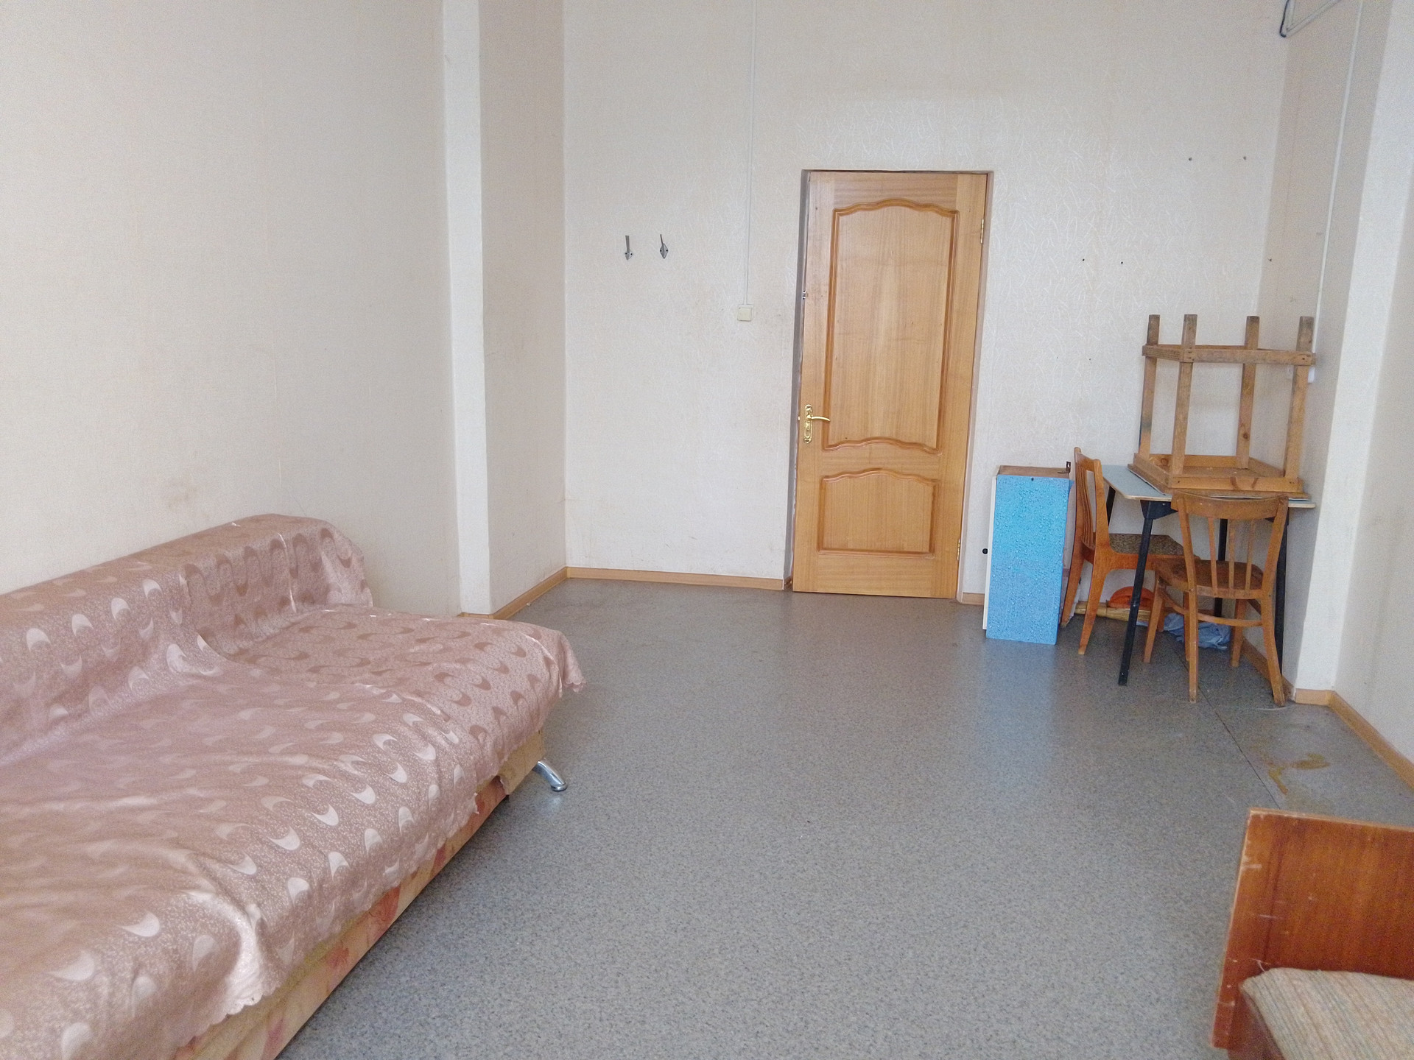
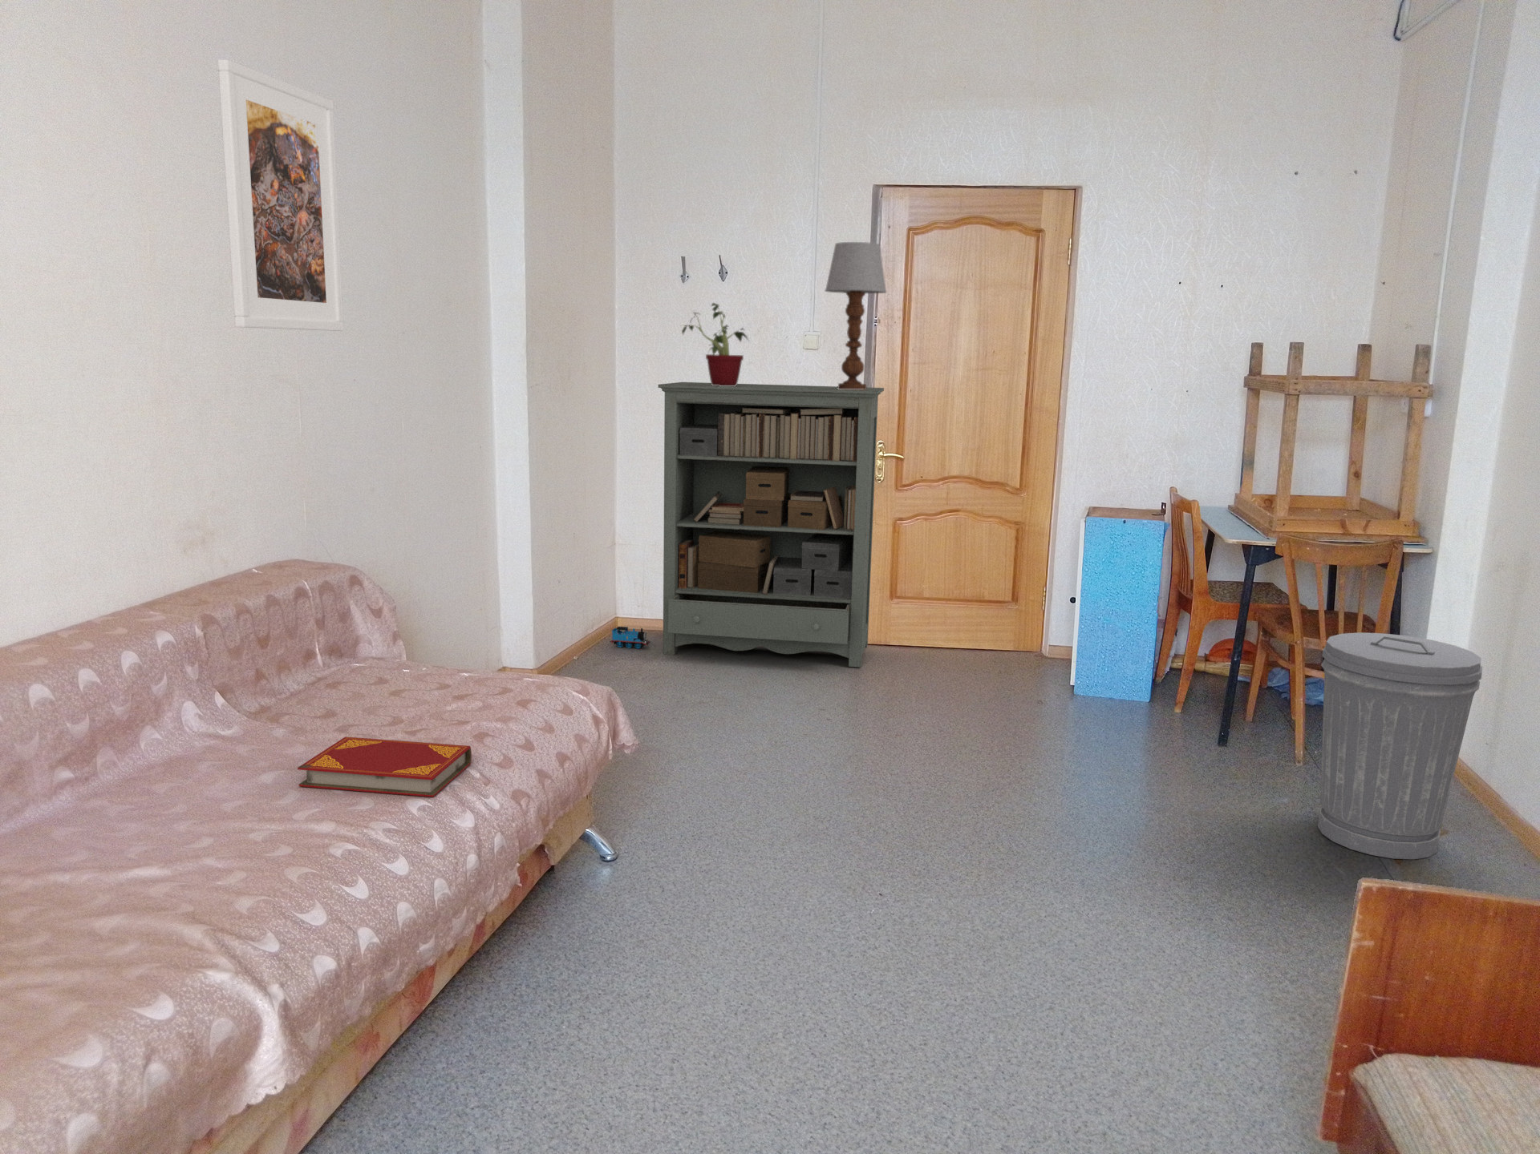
+ potted plant [681,302,749,387]
+ bookshelf [657,382,885,668]
+ table lamp [823,241,888,389]
+ hardback book [297,736,473,798]
+ trash can [1317,632,1483,859]
+ toy train [610,625,651,649]
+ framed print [217,58,344,332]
